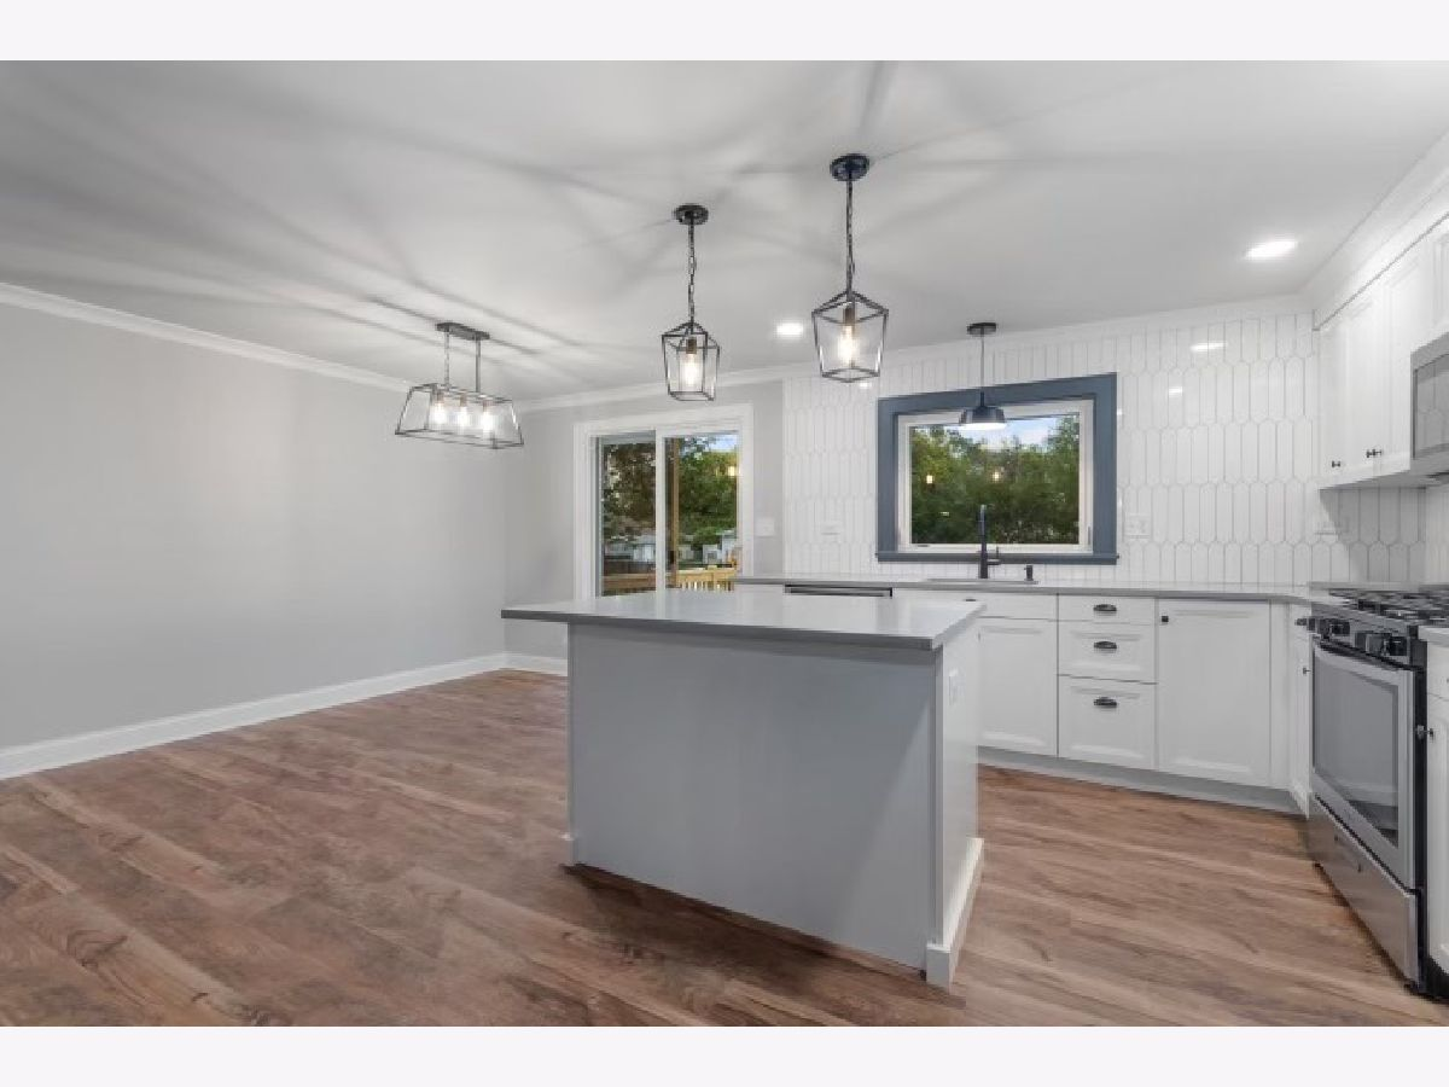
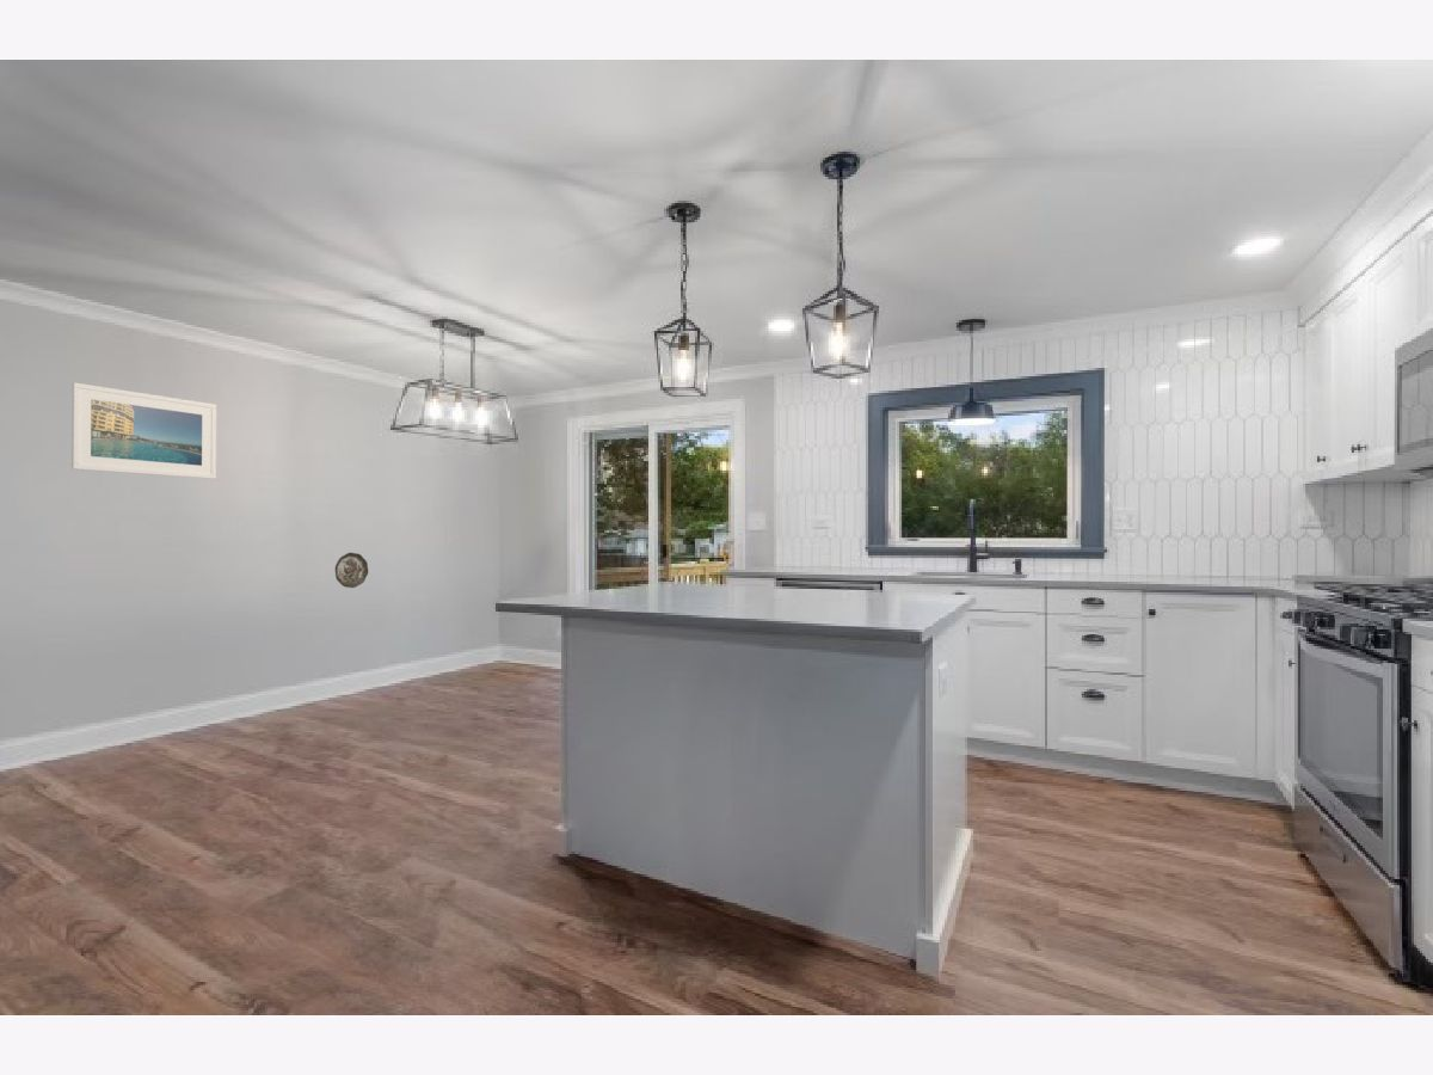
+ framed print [70,381,217,480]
+ decorative plate [334,552,369,589]
